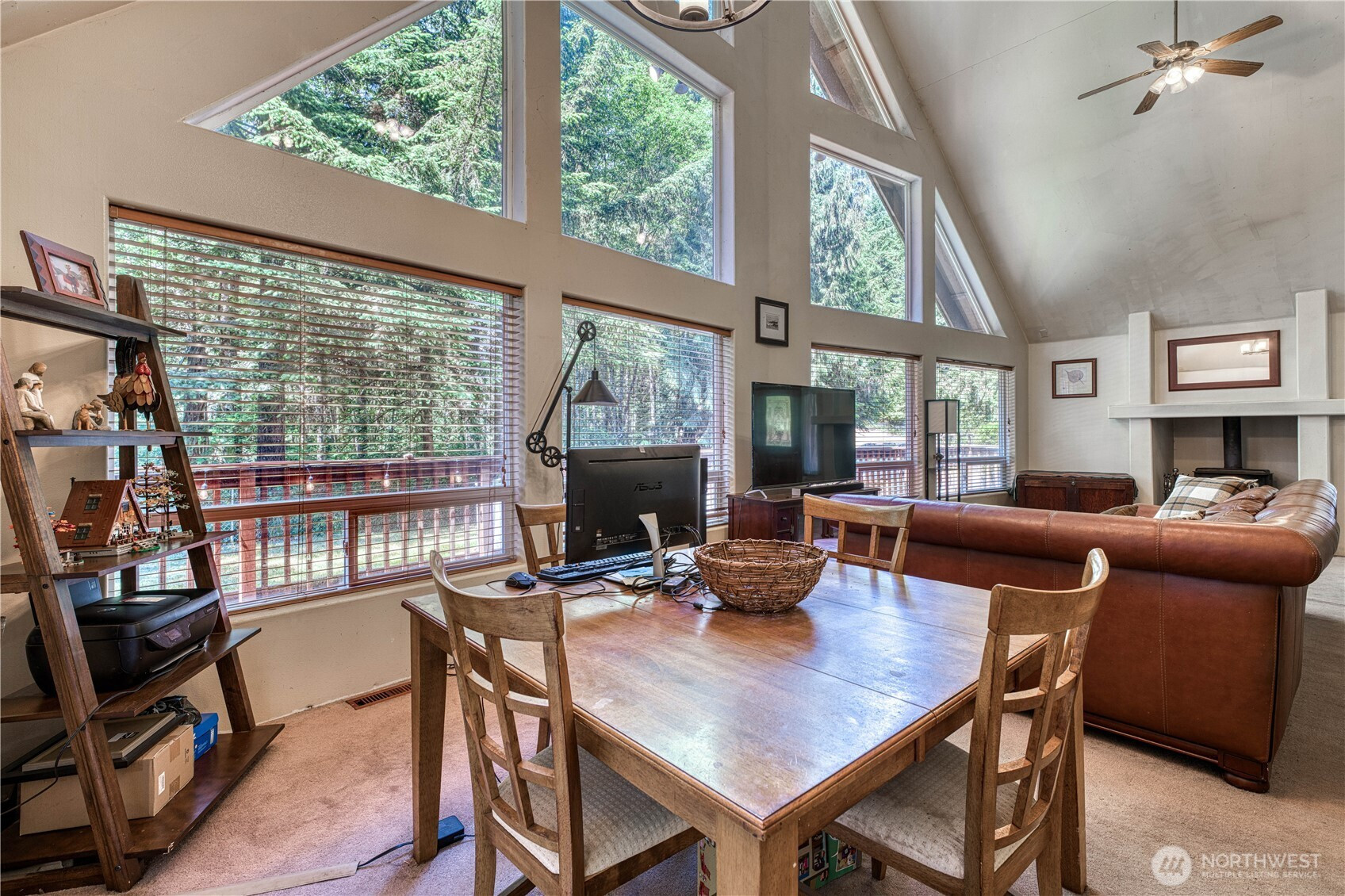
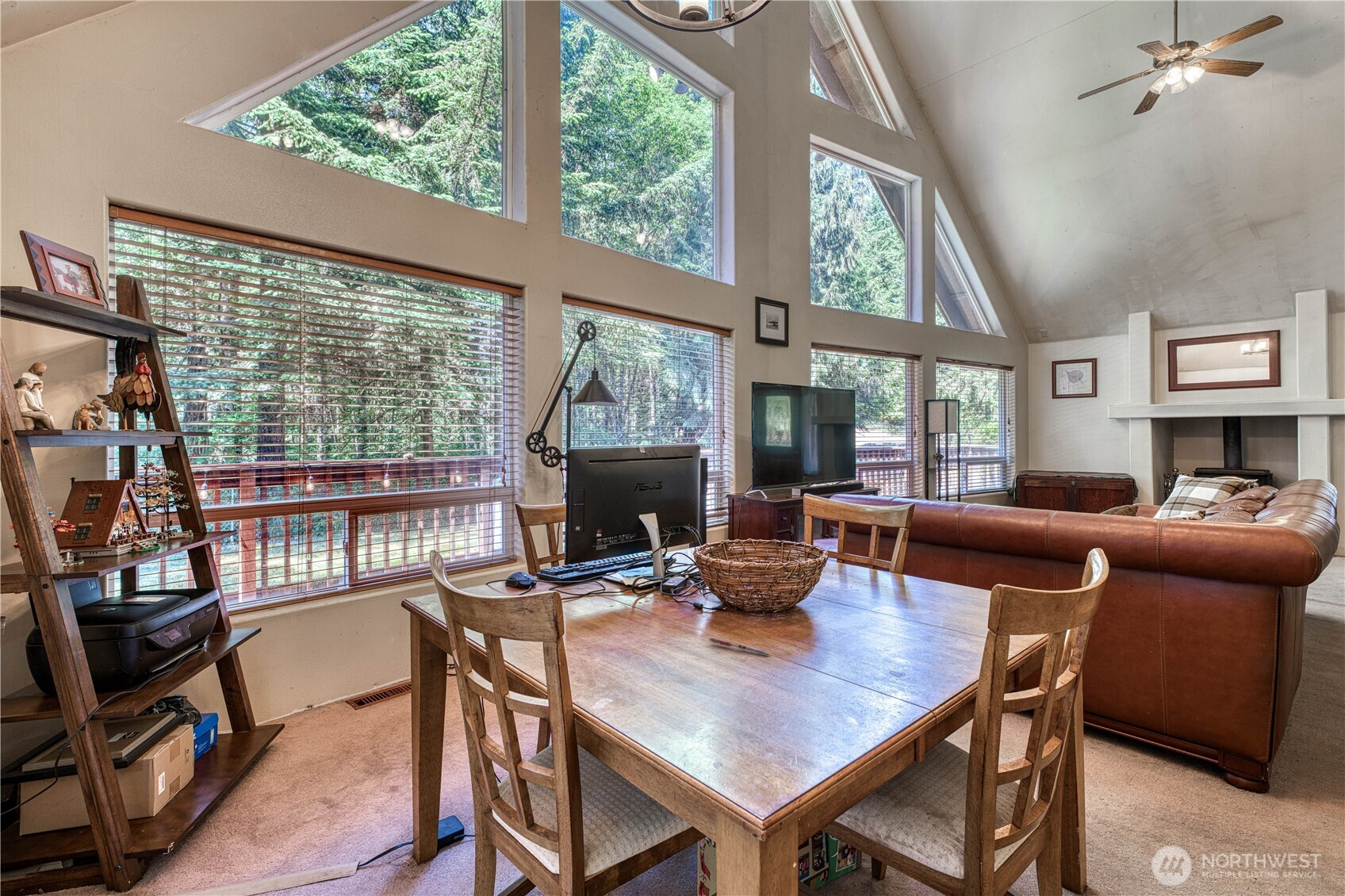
+ pen [708,637,771,657]
